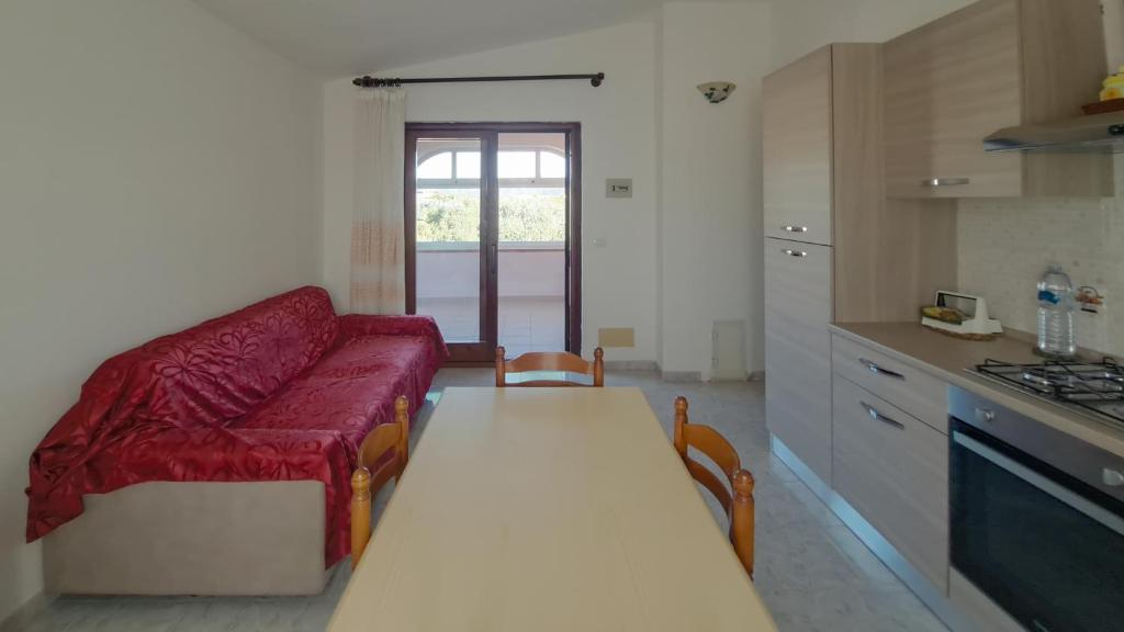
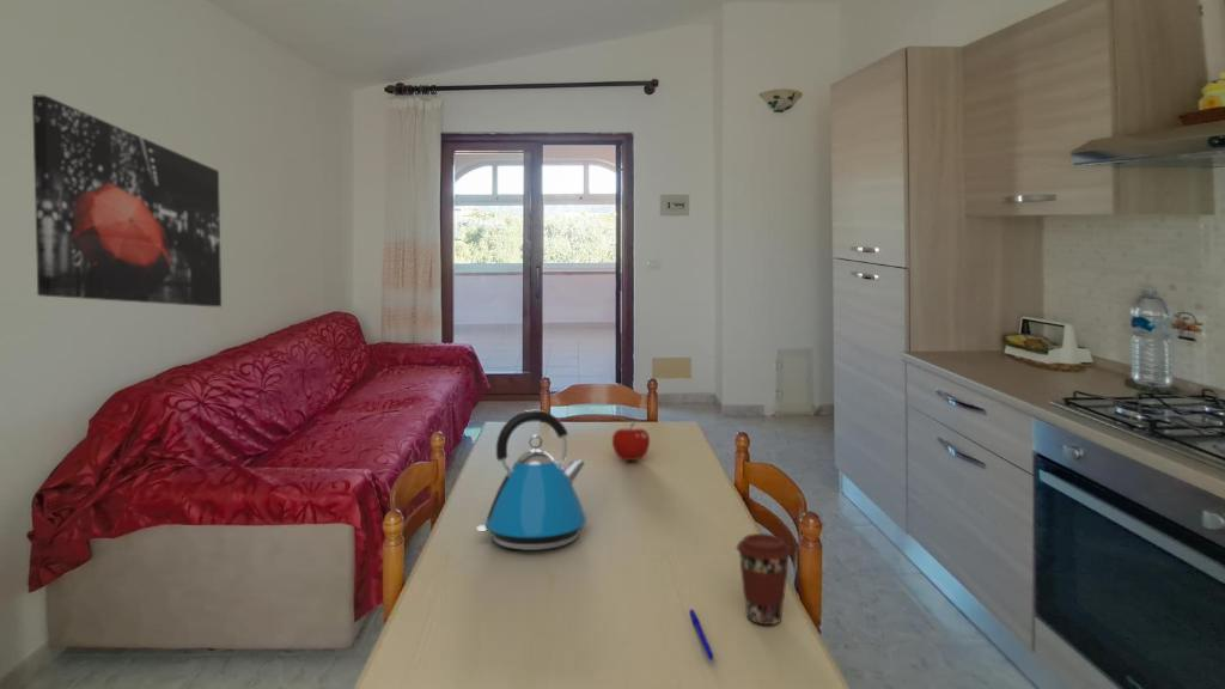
+ fruit [611,422,651,462]
+ coffee cup [736,532,793,626]
+ wall art [31,93,223,307]
+ kettle [476,409,587,551]
+ pen [688,608,714,663]
